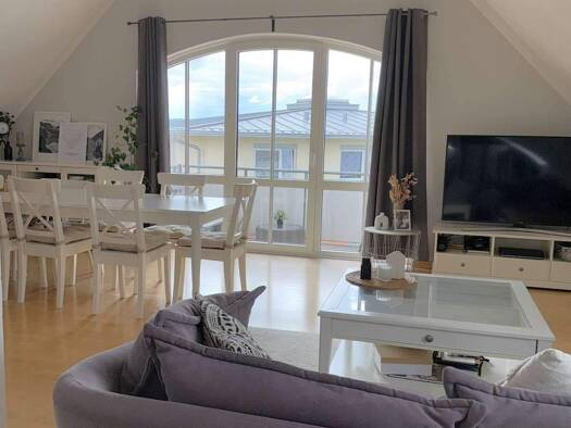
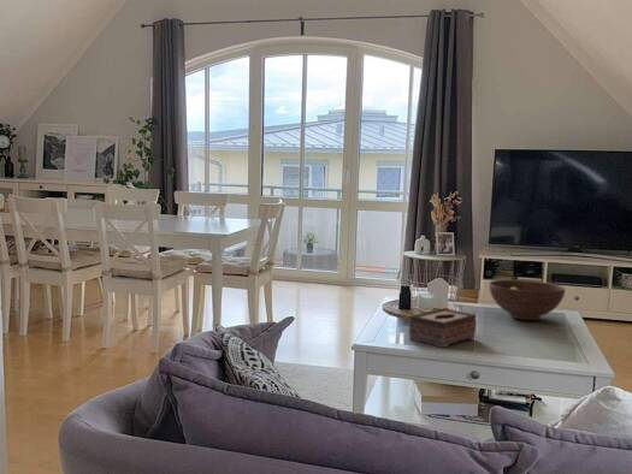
+ fruit bowl [488,279,566,321]
+ tissue box [408,308,478,349]
